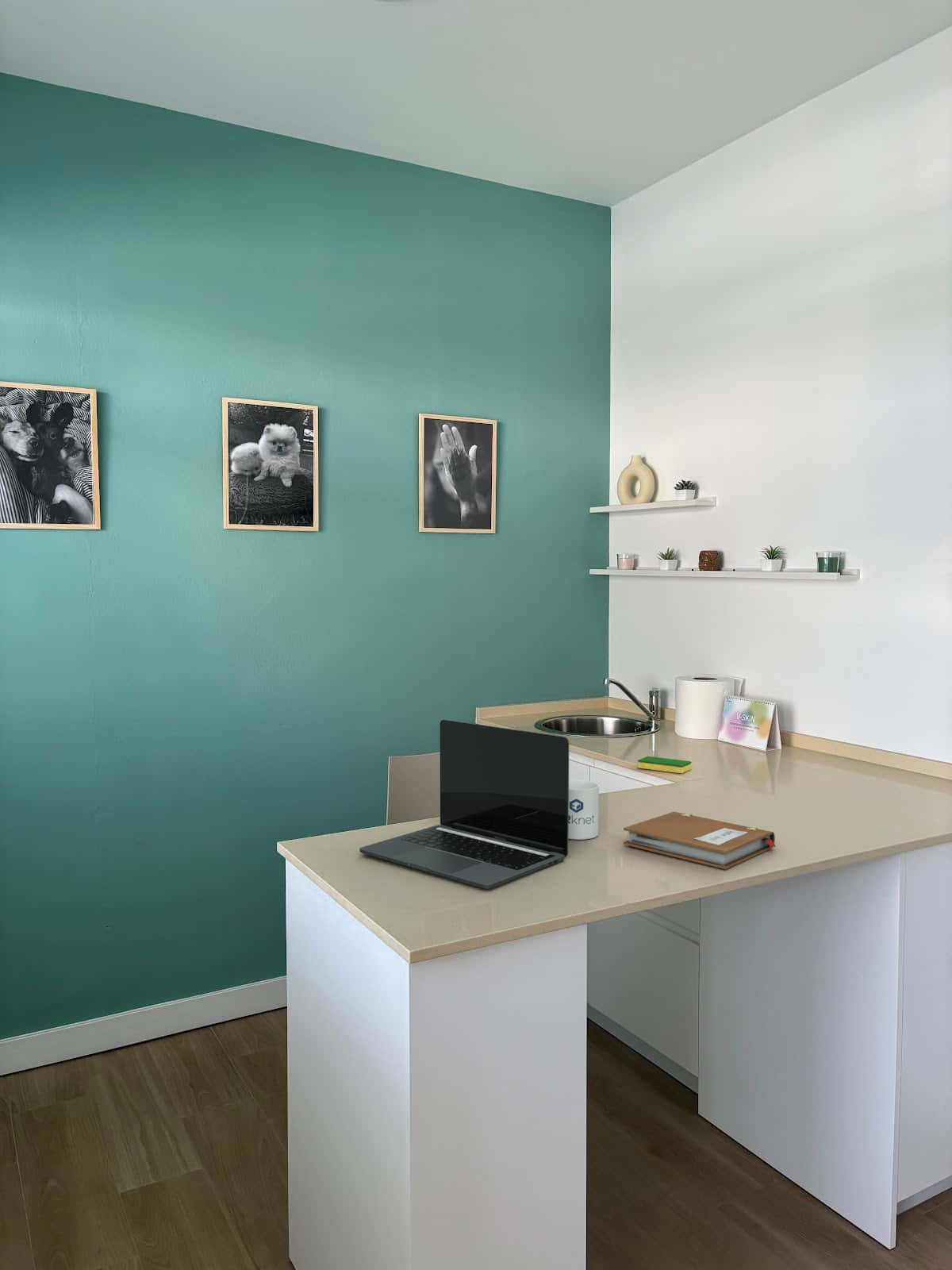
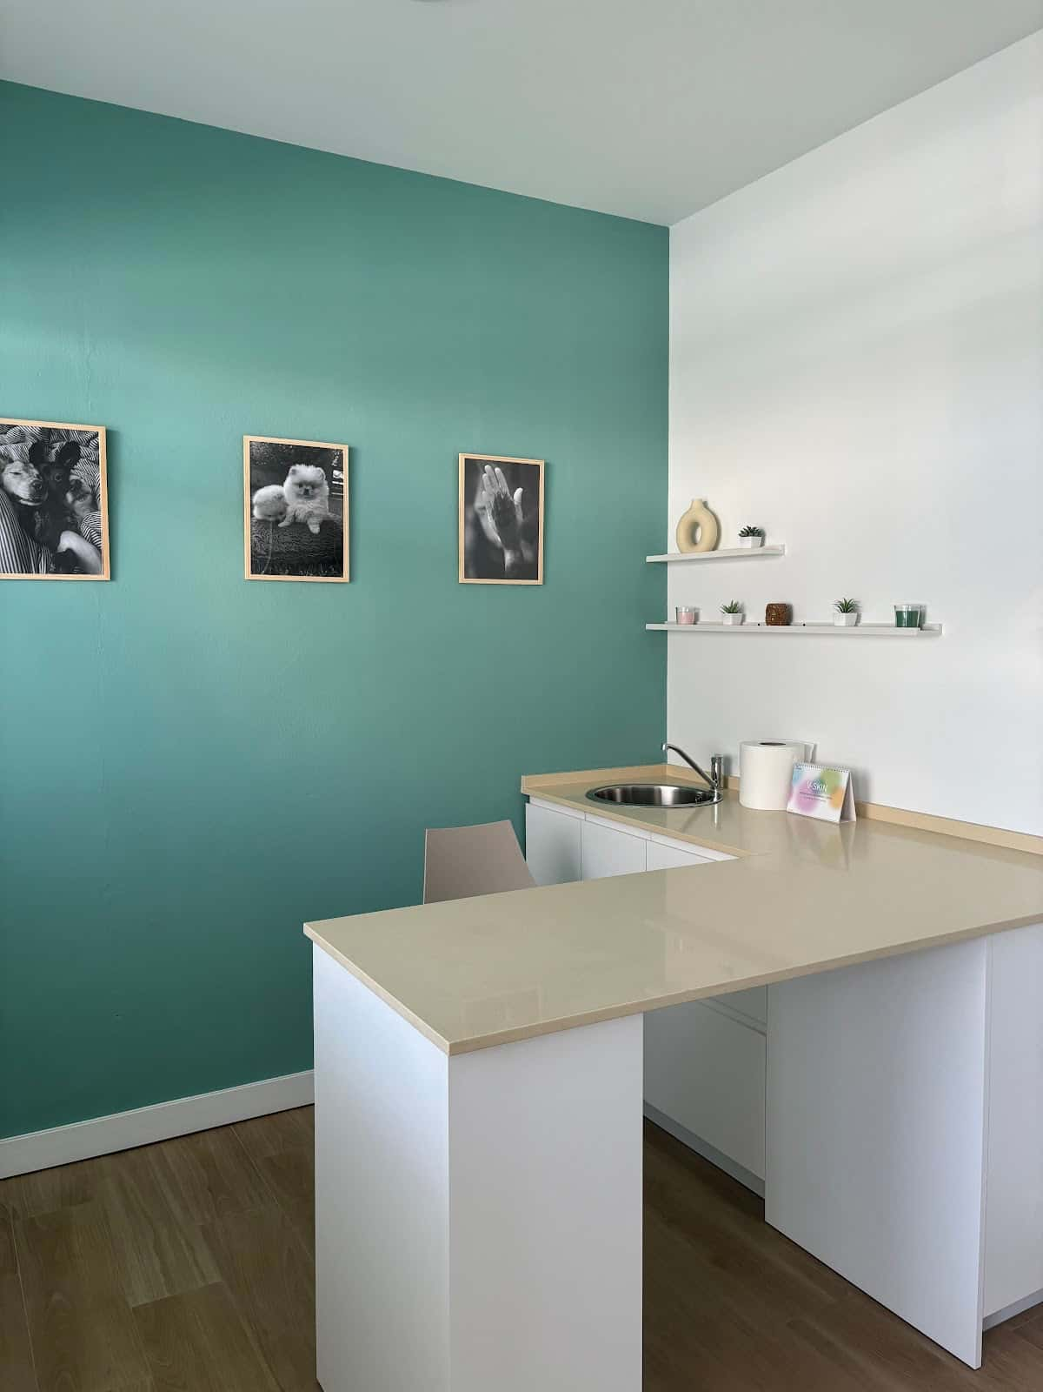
- laptop [359,719,570,890]
- notebook [623,811,777,870]
- mug [569,779,600,841]
- dish sponge [637,756,693,774]
